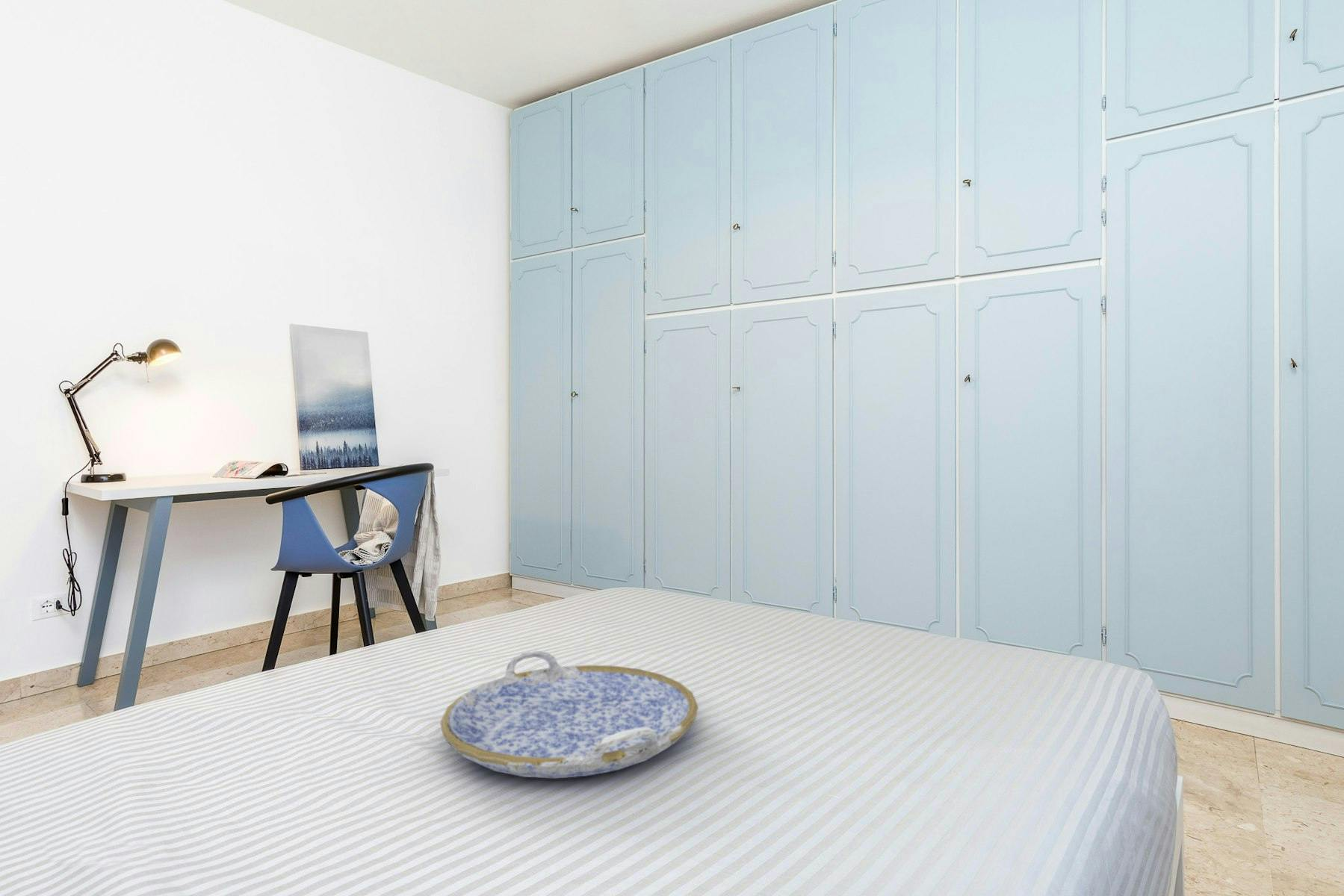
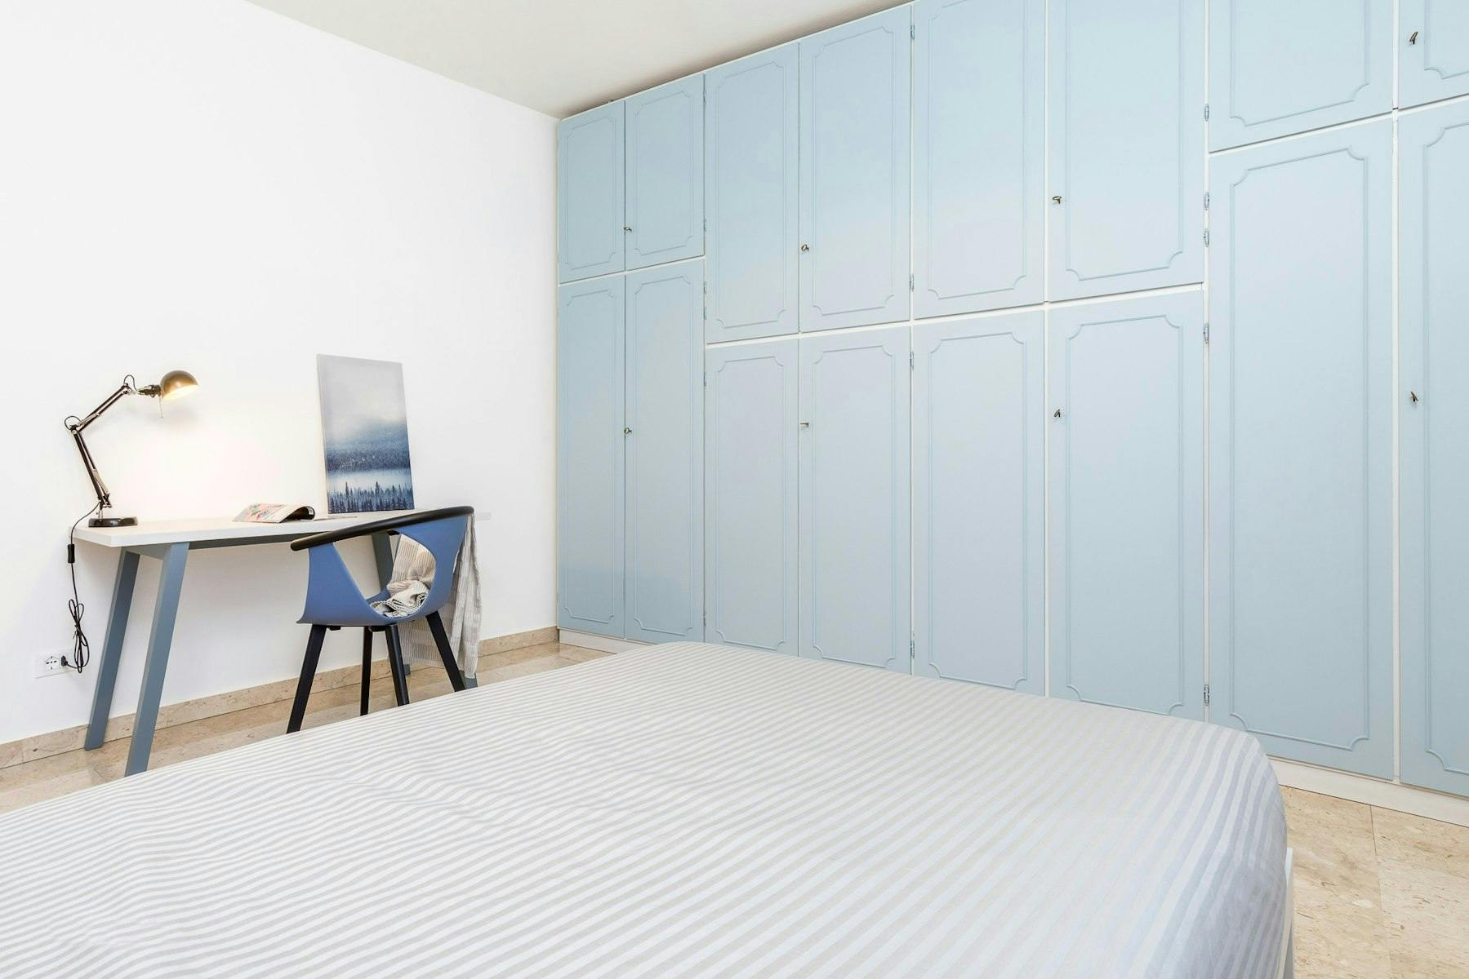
- serving tray [440,650,699,779]
